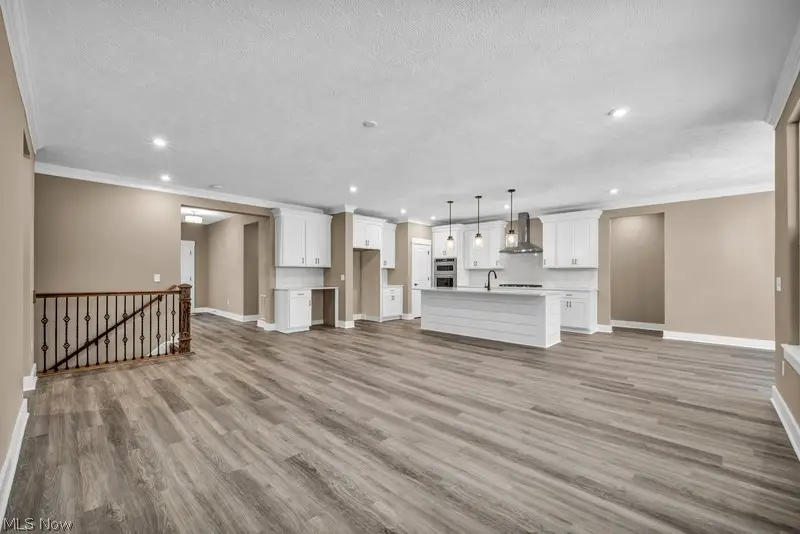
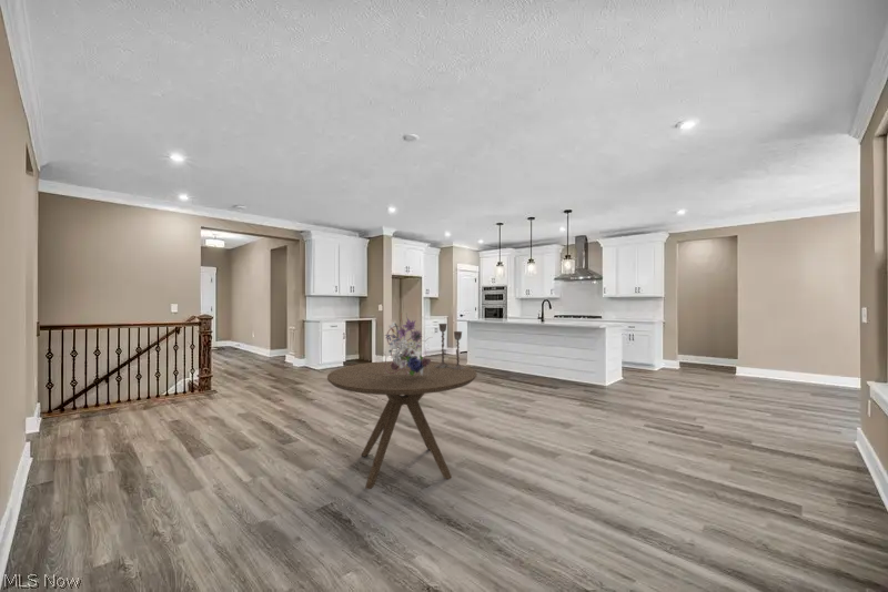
+ bouquet [377,314,432,376]
+ dining table [326,360,477,490]
+ candlestick [434,323,465,369]
